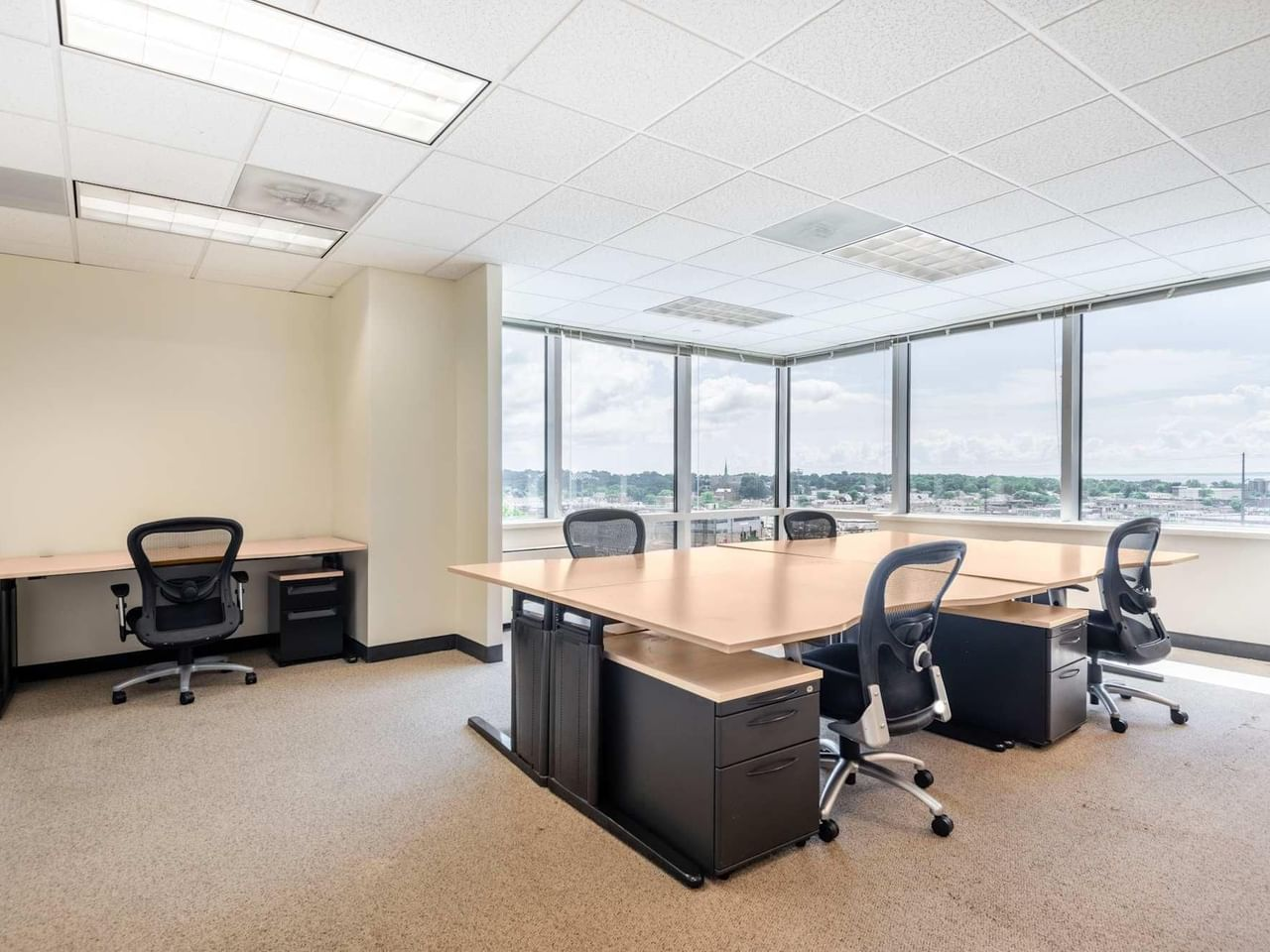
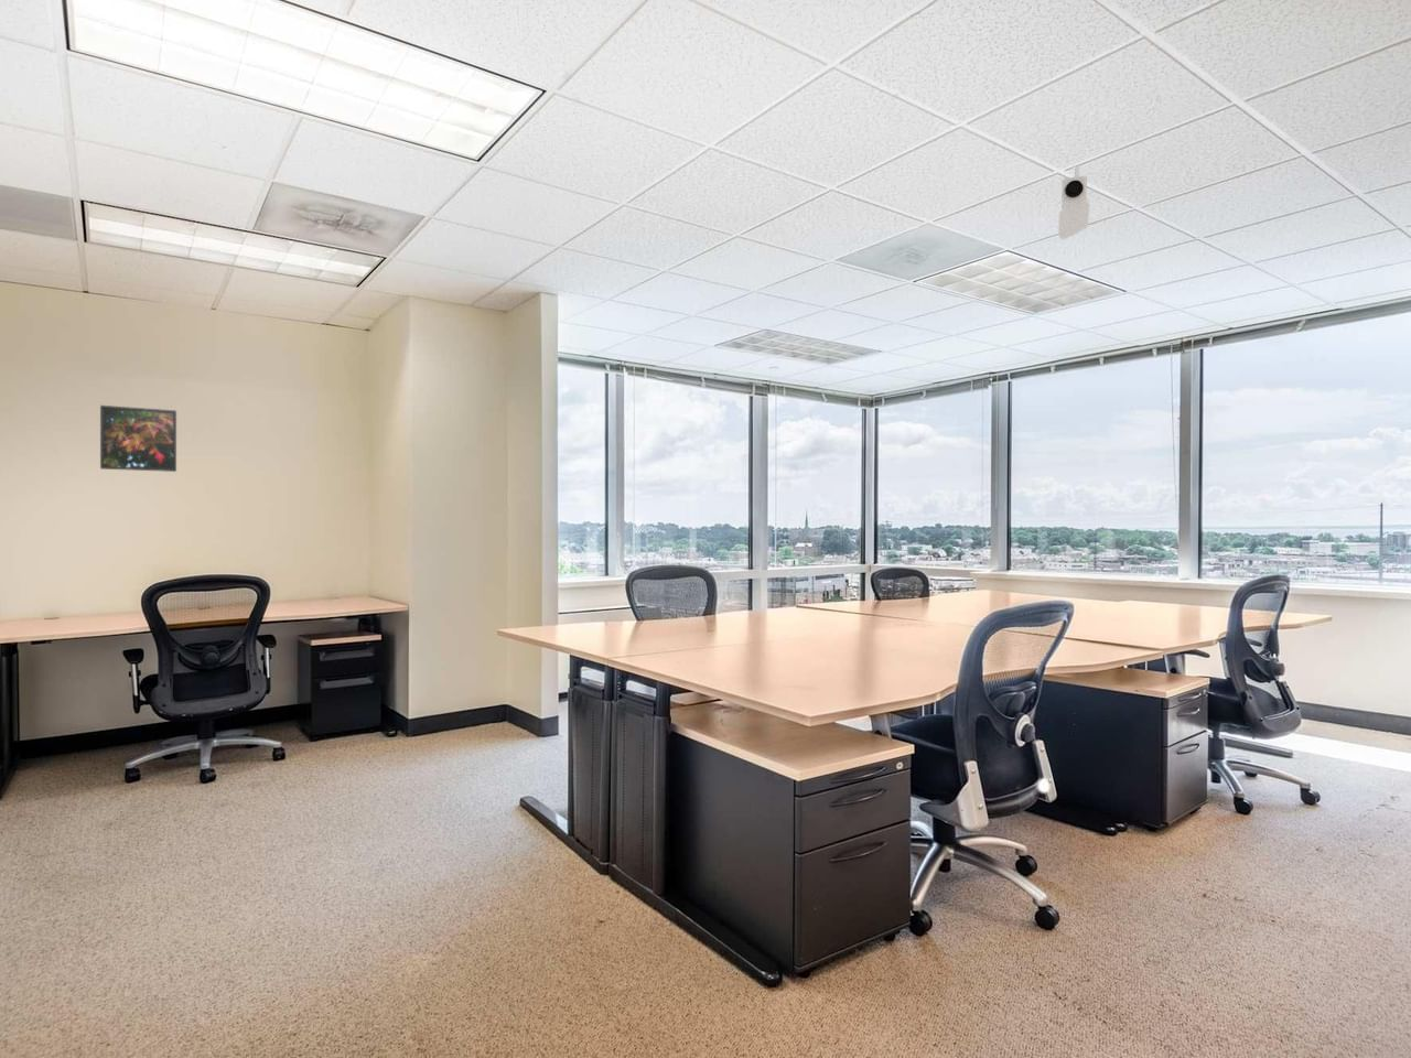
+ security camera [1059,166,1090,240]
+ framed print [99,405,178,472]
